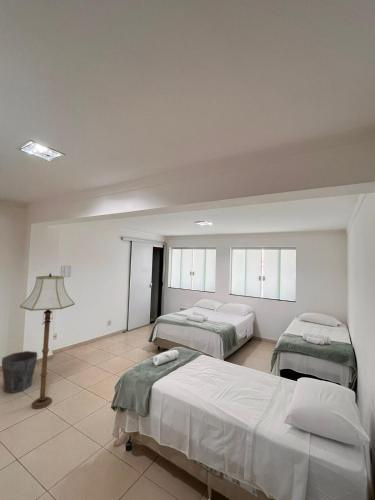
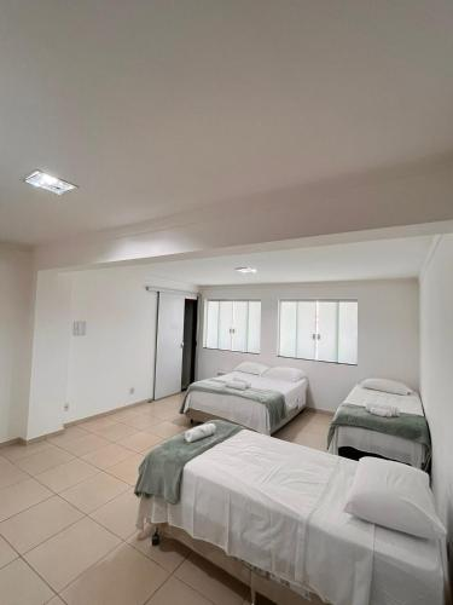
- floor lamp [19,272,76,410]
- waste bin [1,350,38,394]
